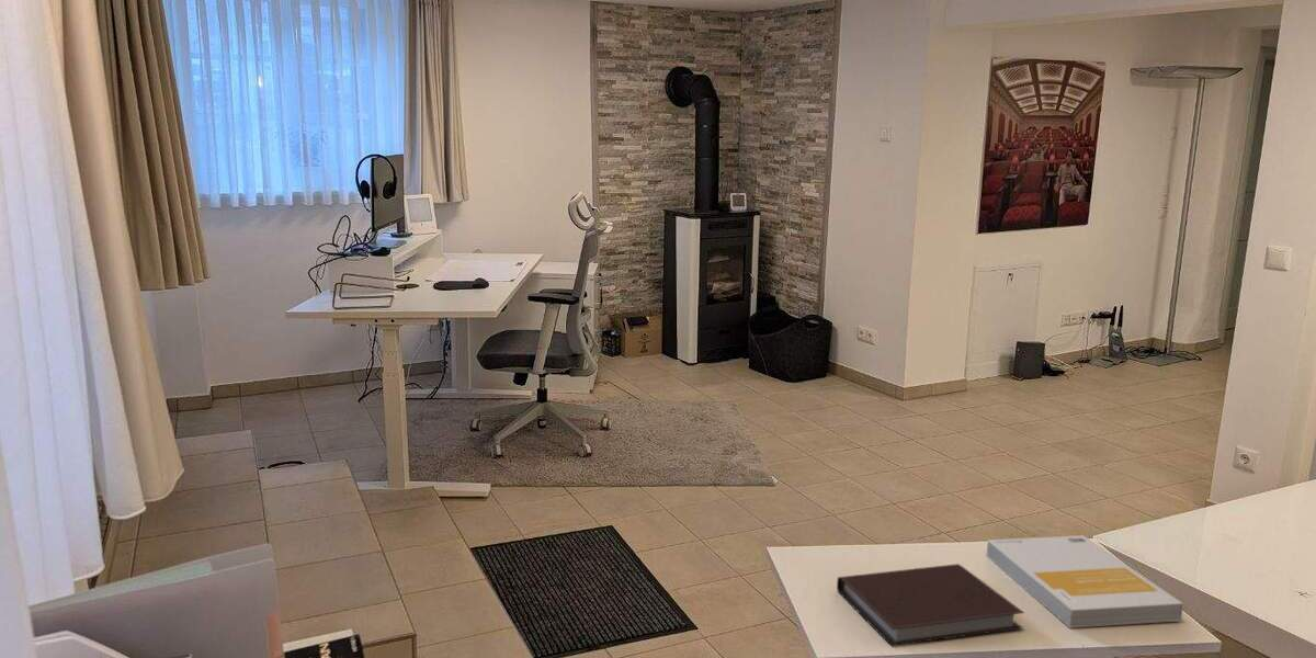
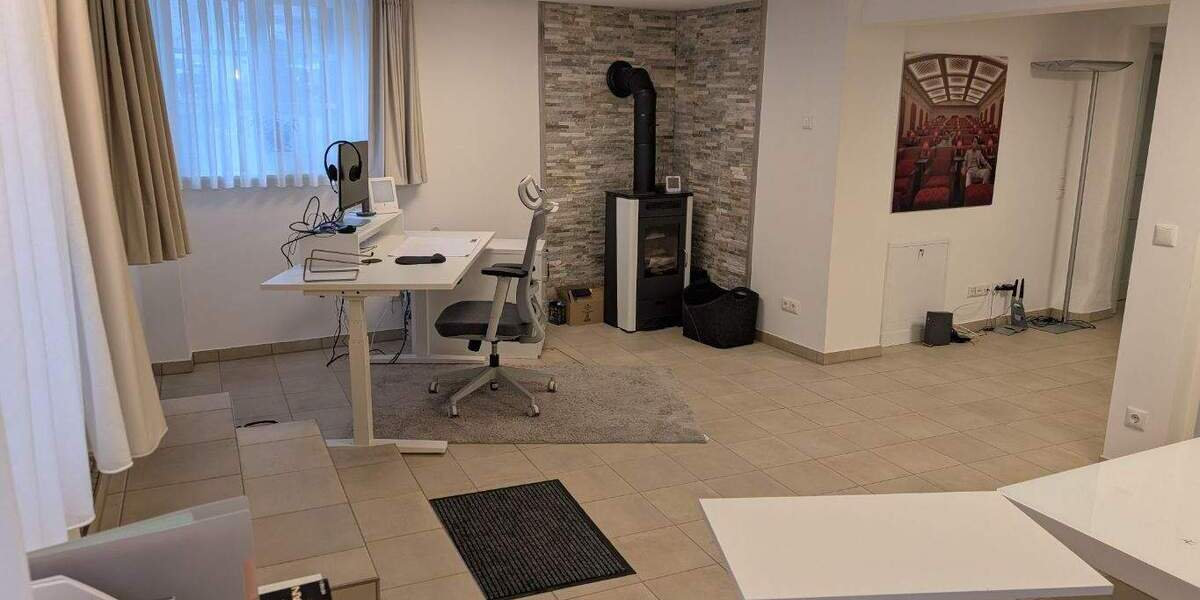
- notebook [836,563,1025,647]
- book [985,534,1184,628]
